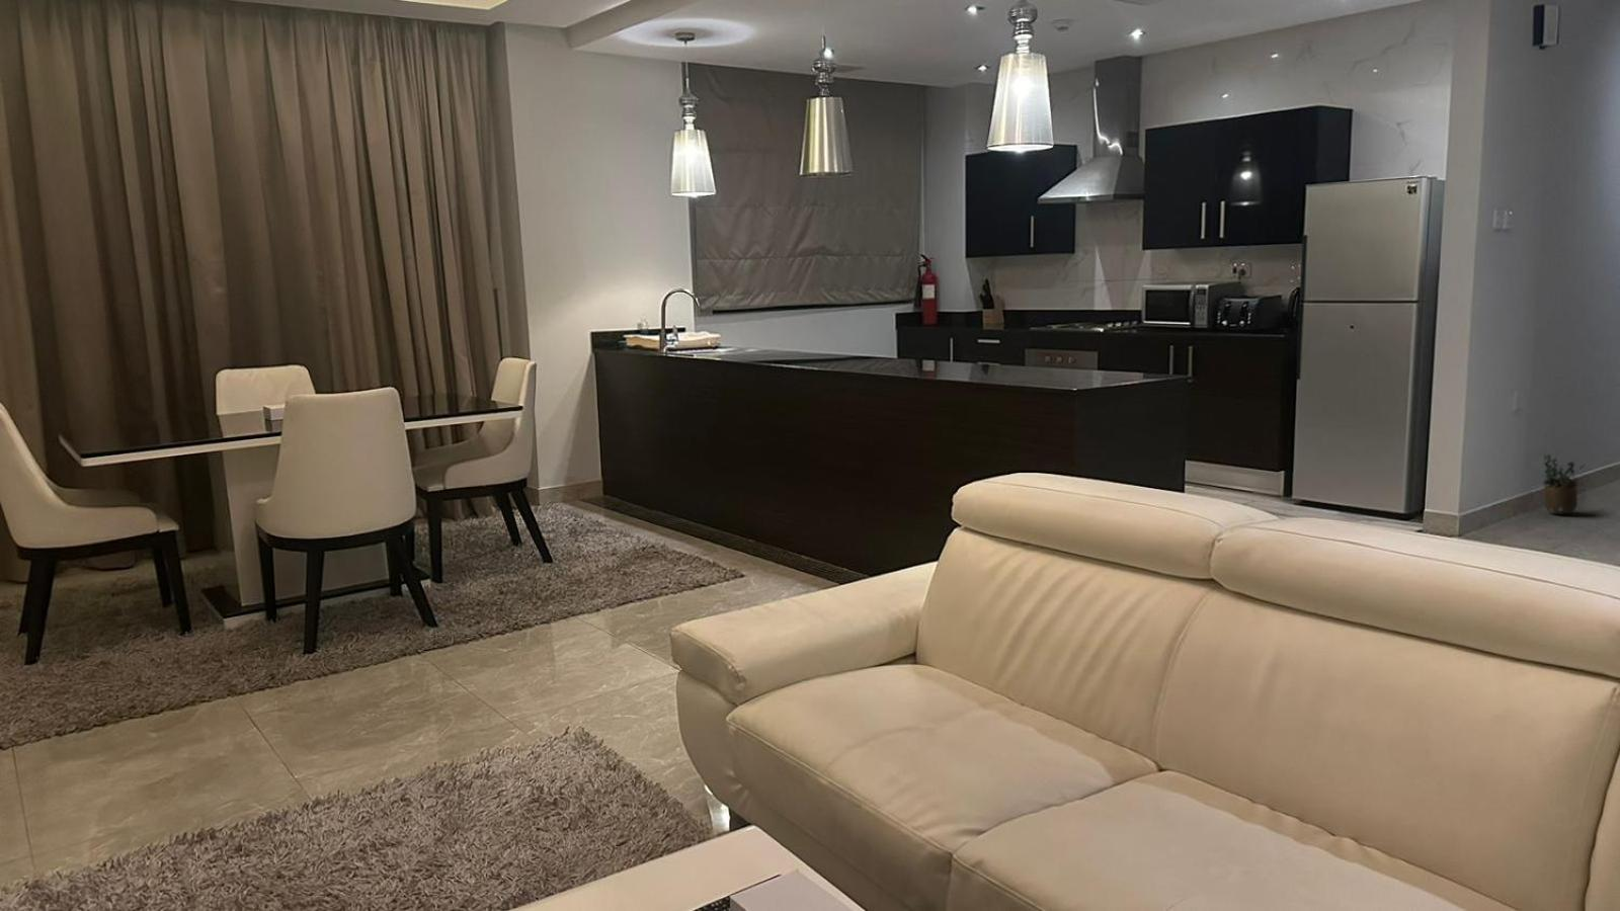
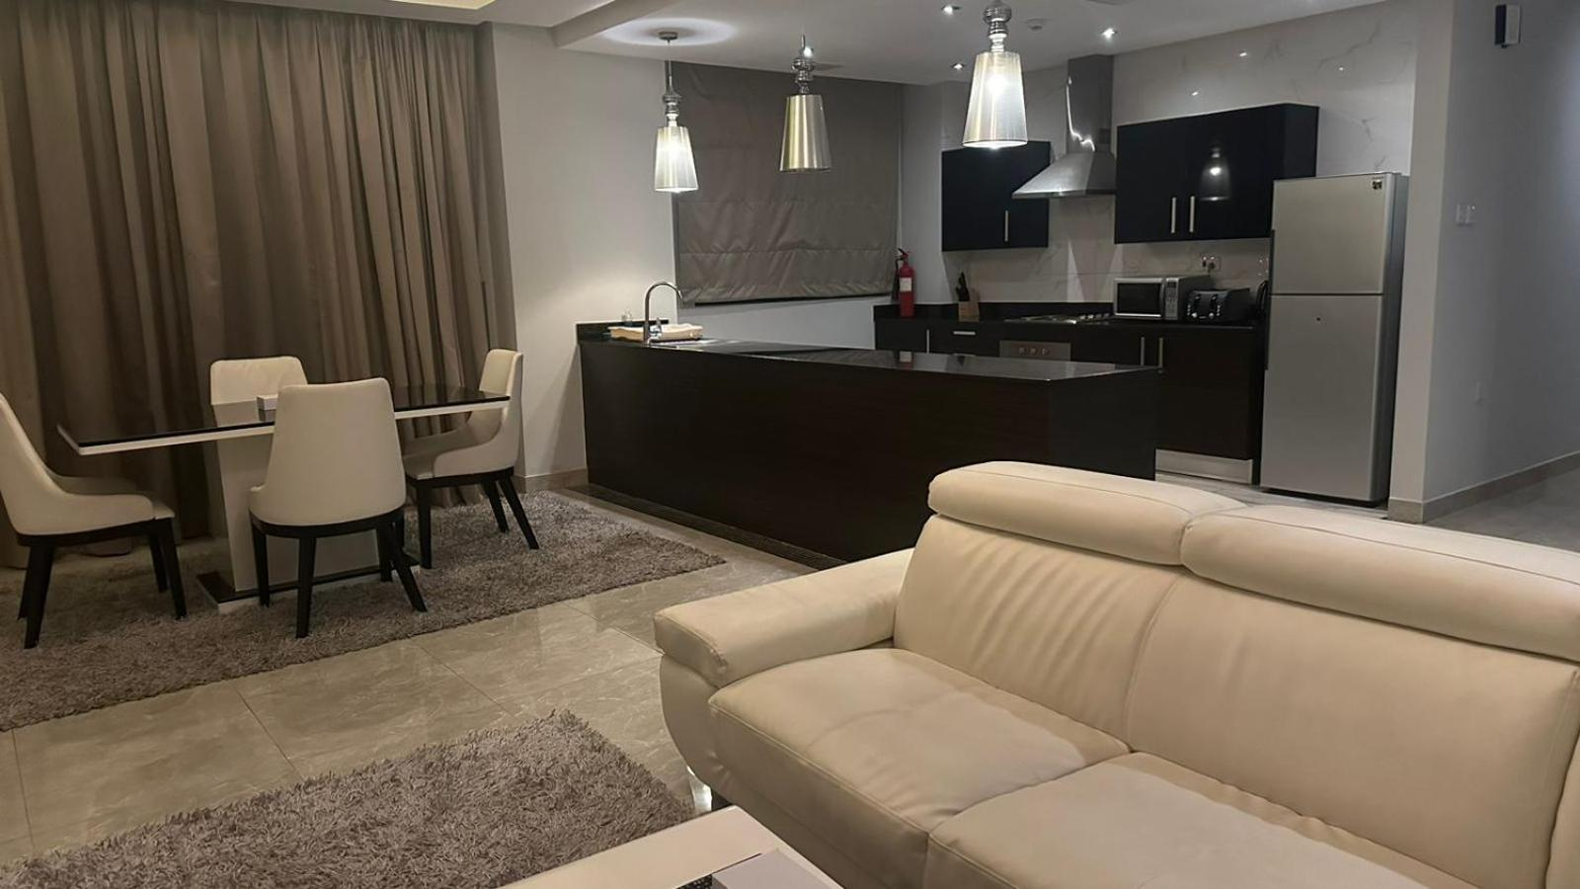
- potted plant [1537,447,1586,515]
